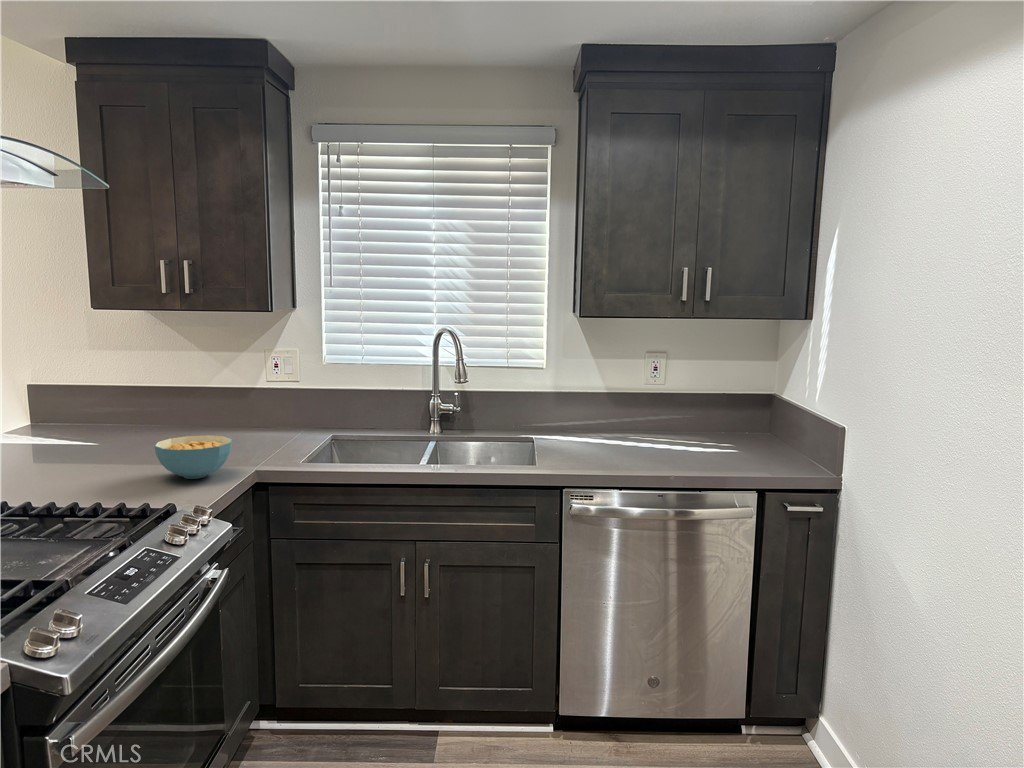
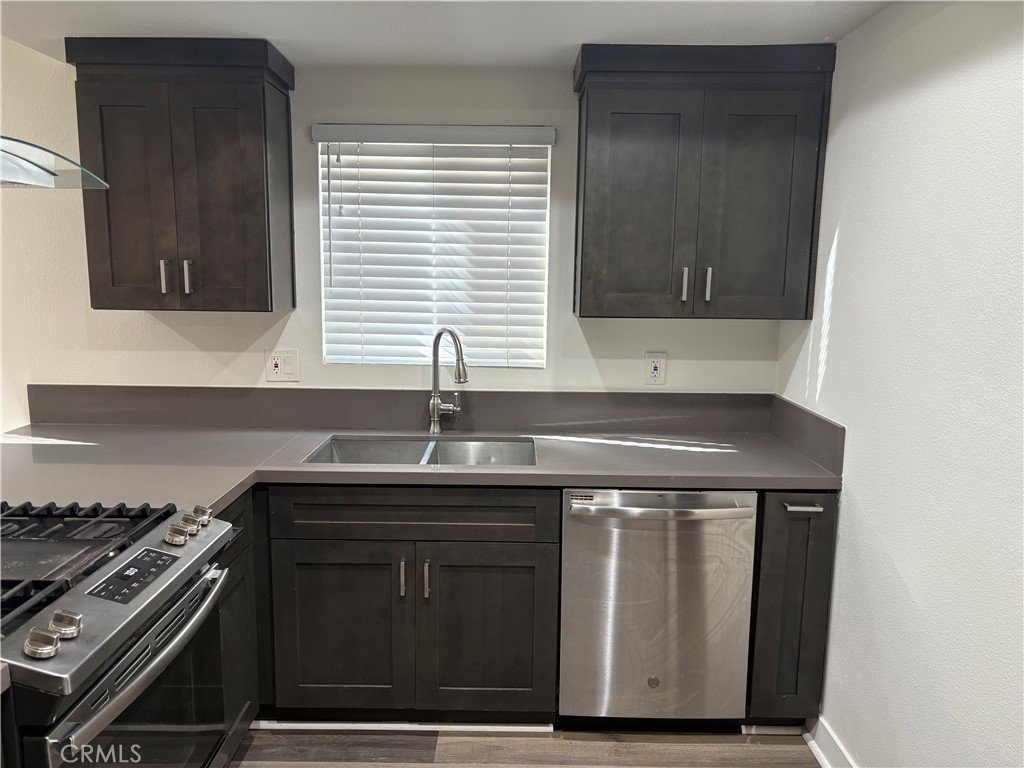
- cereal bowl [154,434,233,480]
